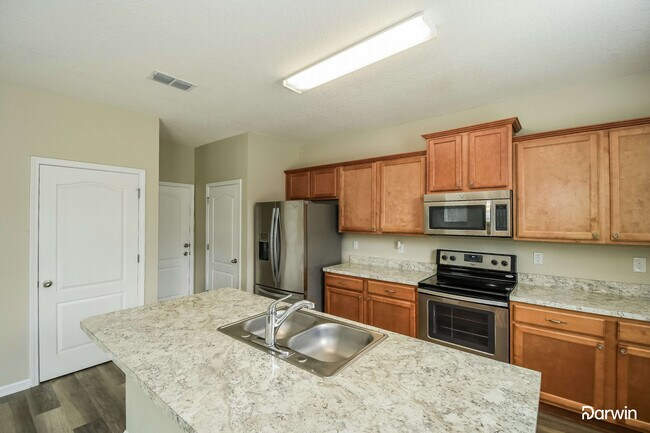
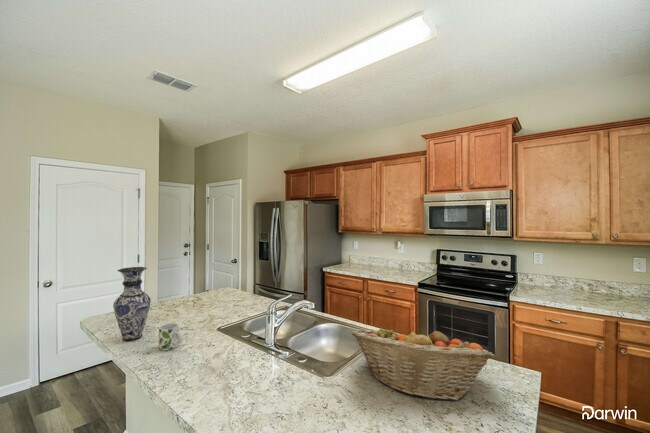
+ mug [158,322,182,351]
+ fruit basket [350,324,493,401]
+ vase [112,266,152,342]
